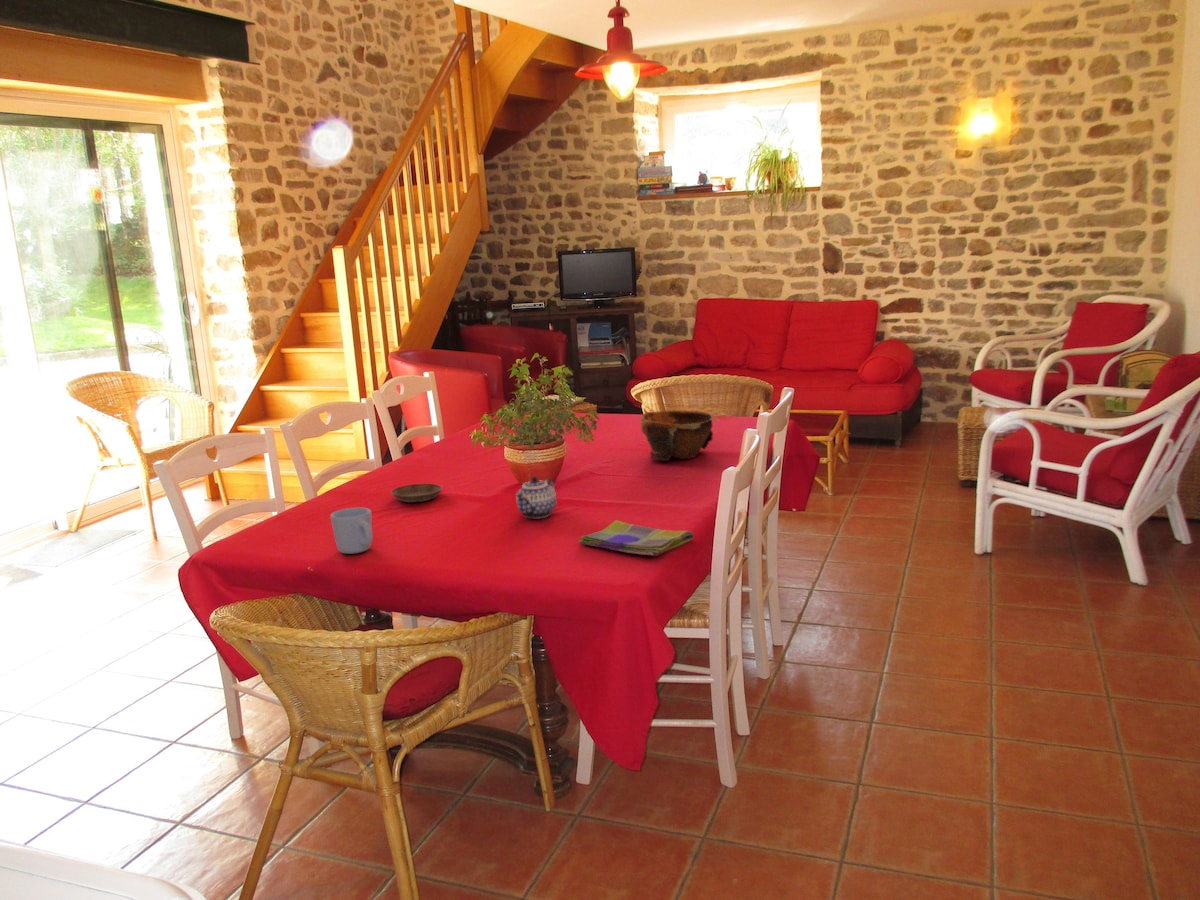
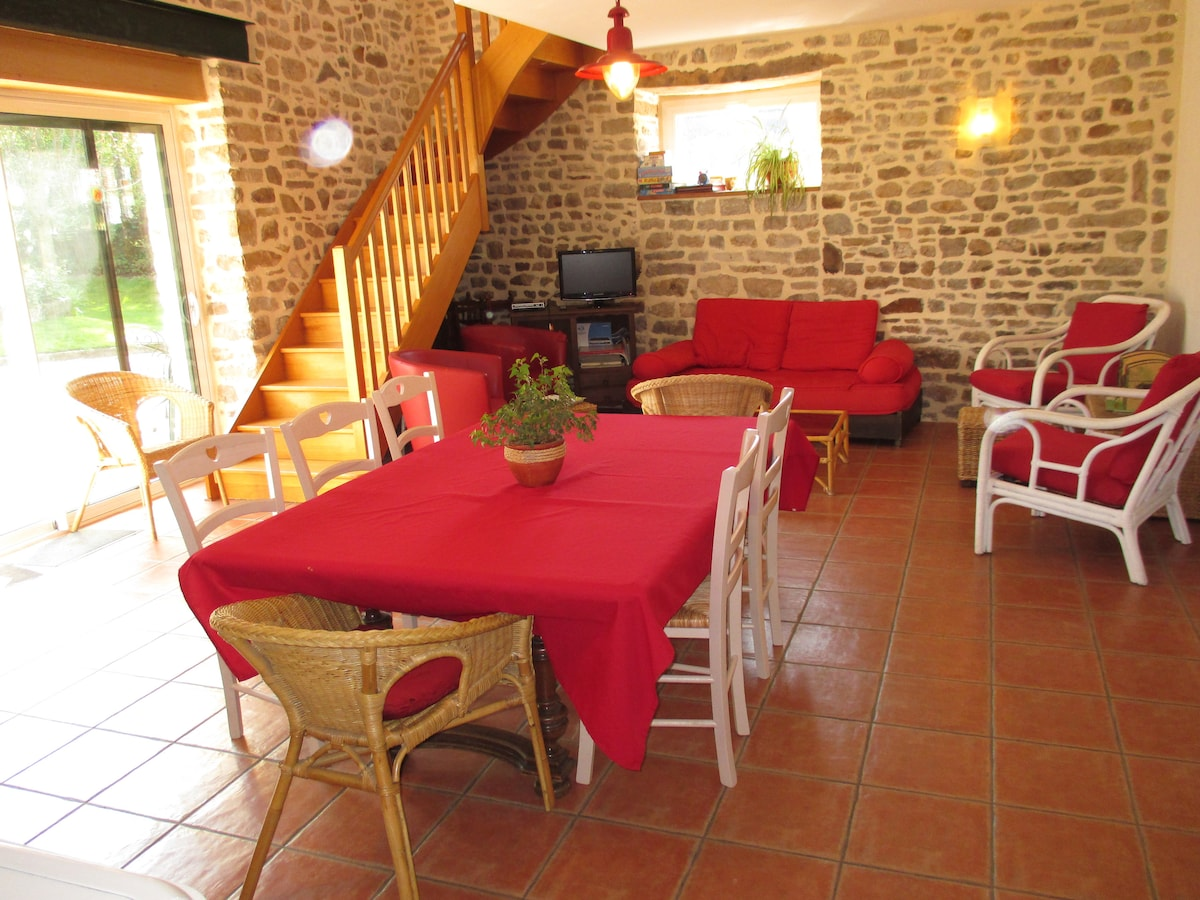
- mug [329,506,374,555]
- saucer [390,483,443,503]
- bowl [639,409,721,462]
- dish towel [577,519,695,557]
- teapot [515,475,557,519]
